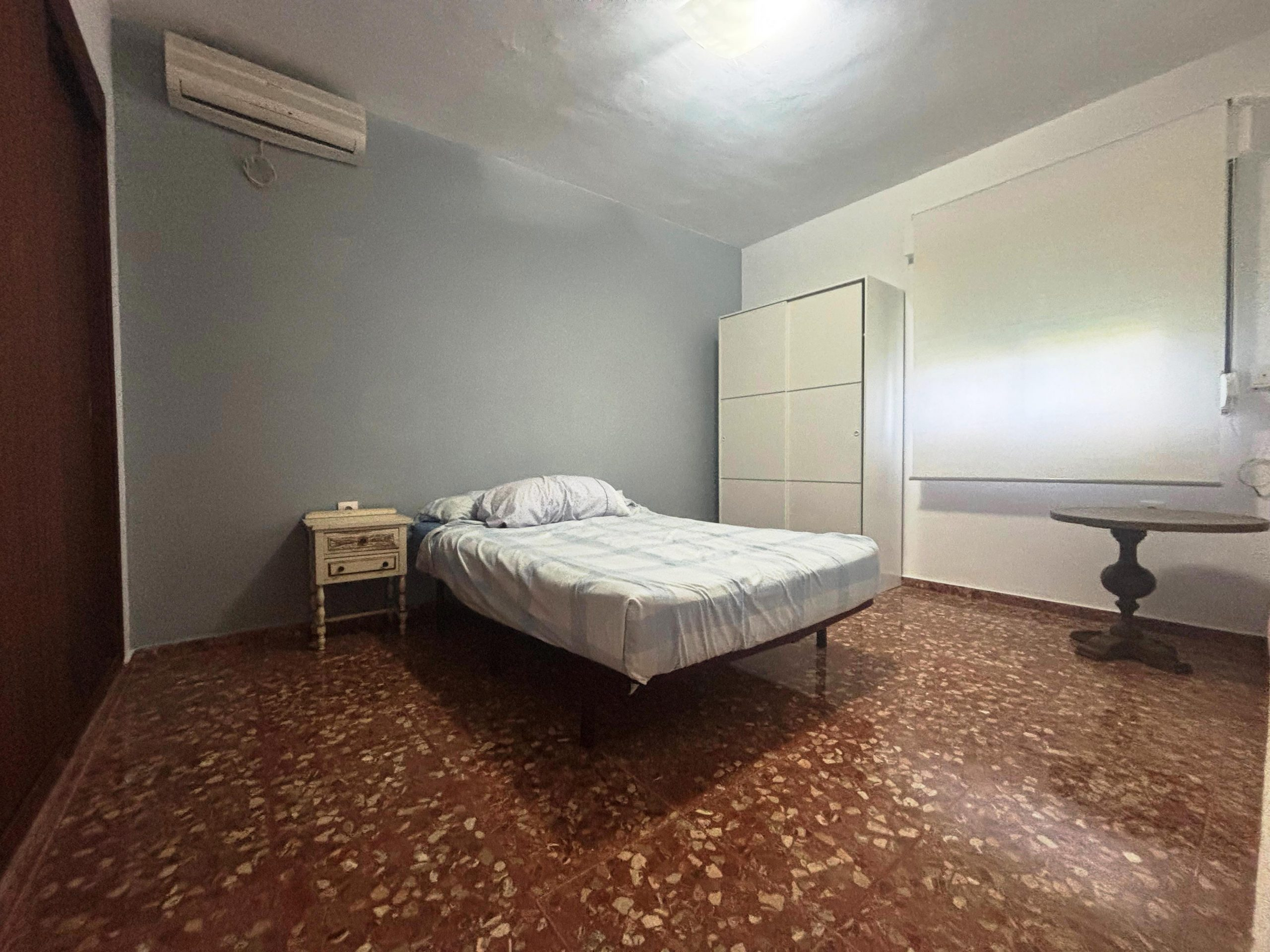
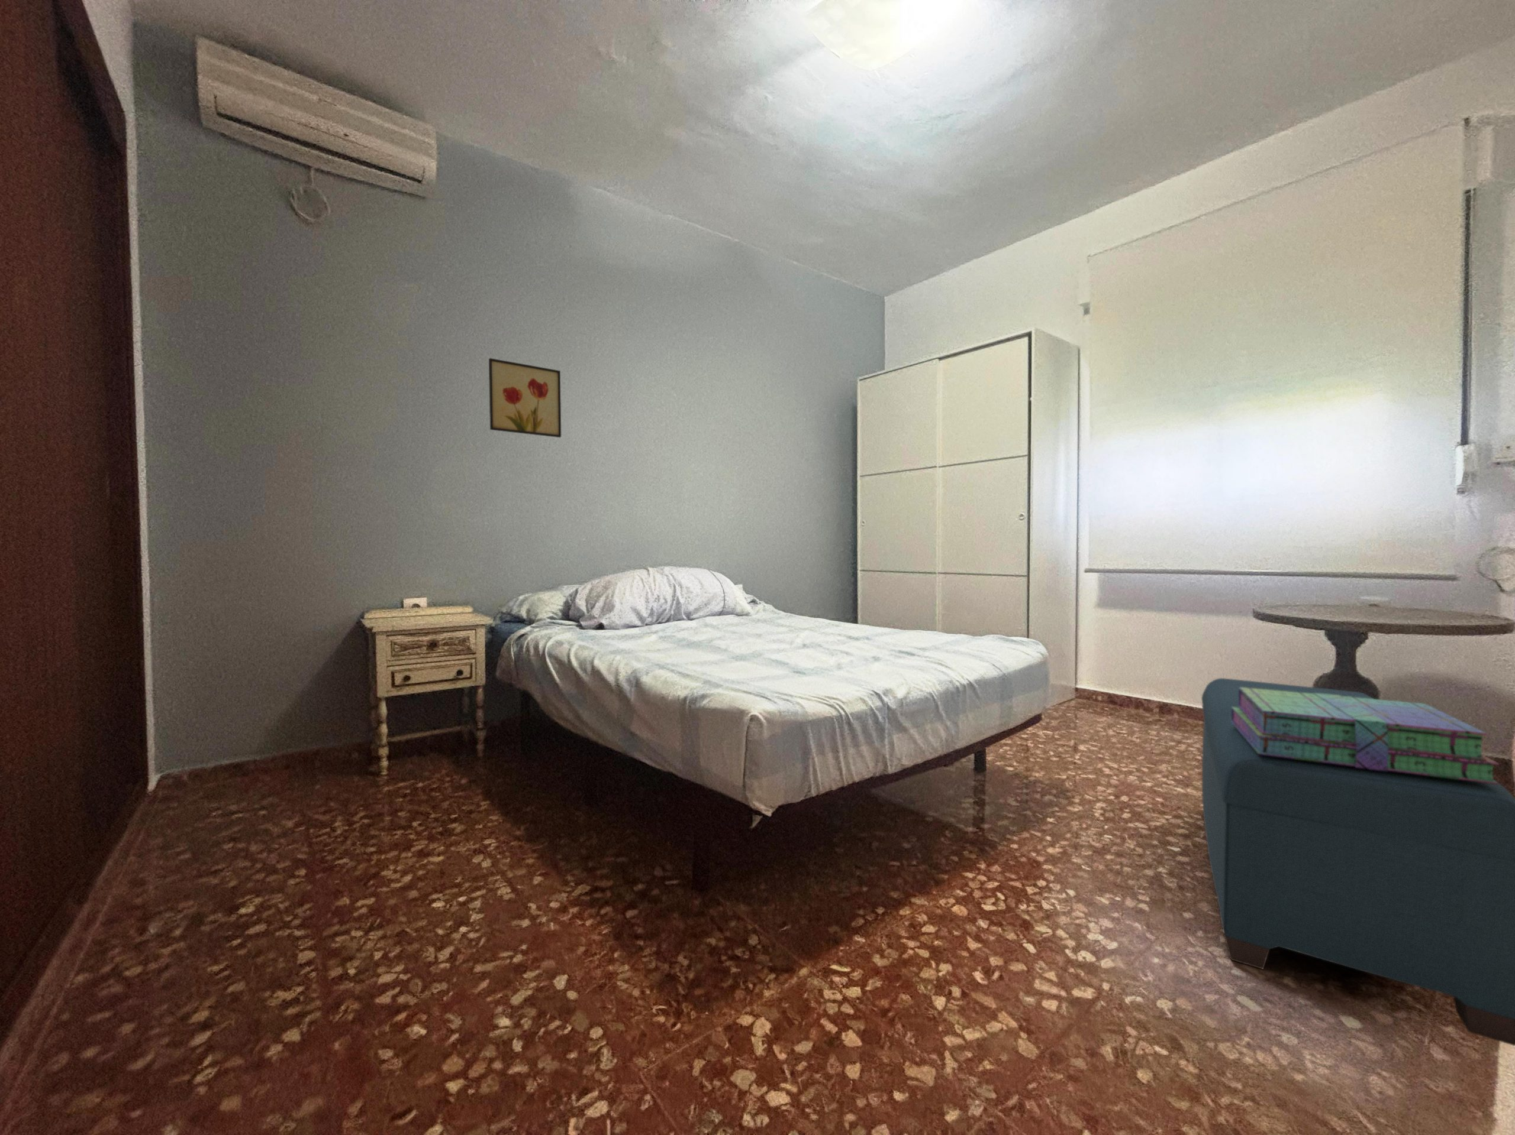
+ bench [1201,677,1515,1047]
+ wall art [488,358,562,438]
+ stack of books [1231,688,1499,784]
